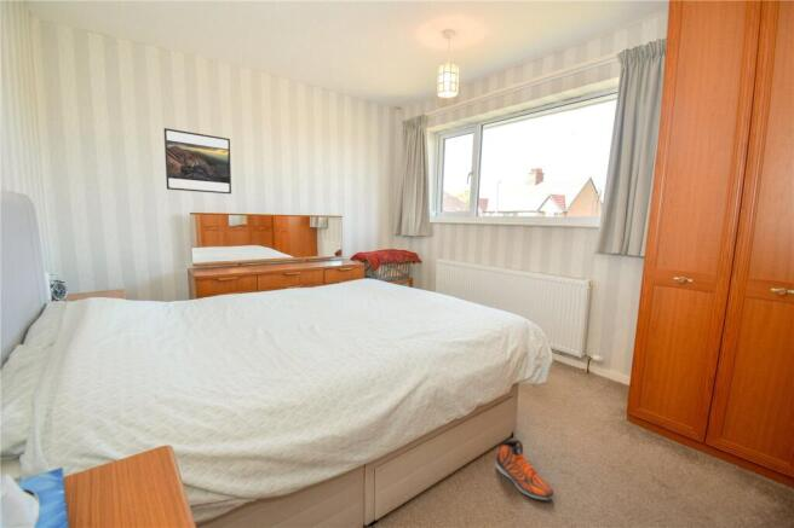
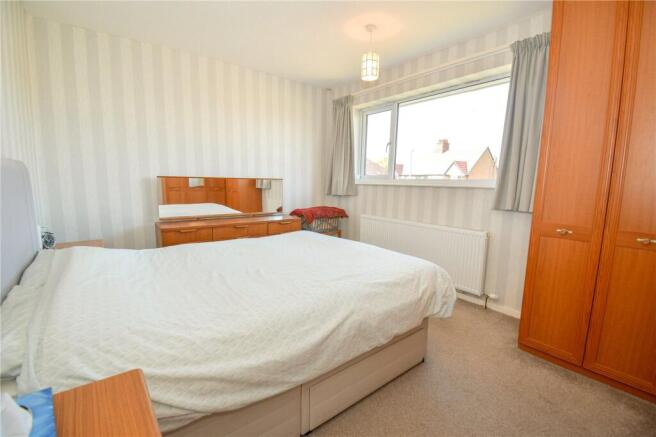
- sneaker [495,439,554,501]
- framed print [163,127,232,195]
